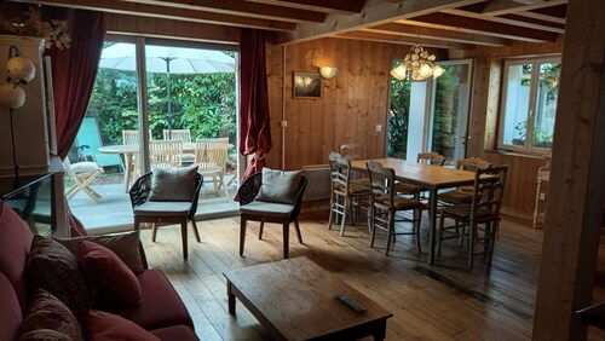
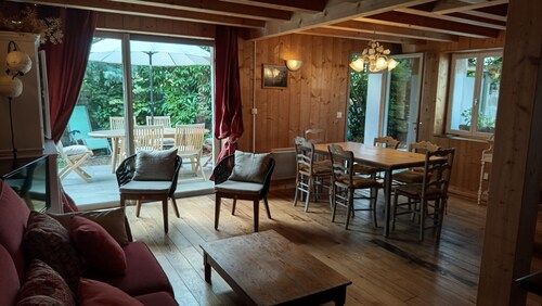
- remote control [333,293,369,314]
